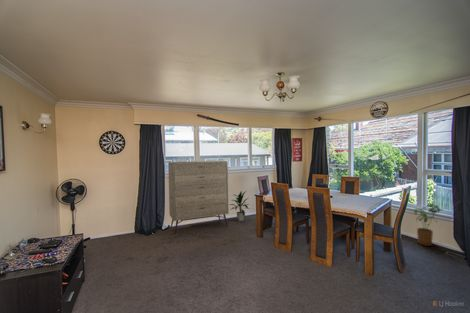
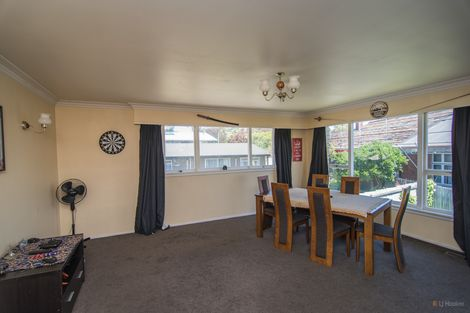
- indoor plant [229,190,252,222]
- dresser [167,160,230,235]
- house plant [413,203,444,247]
